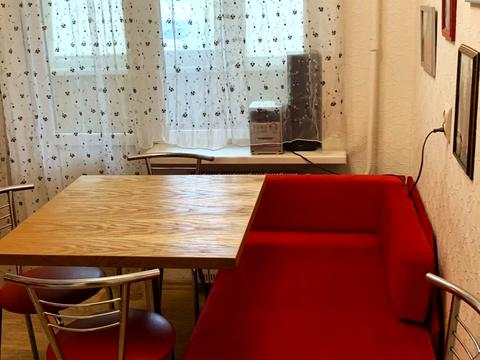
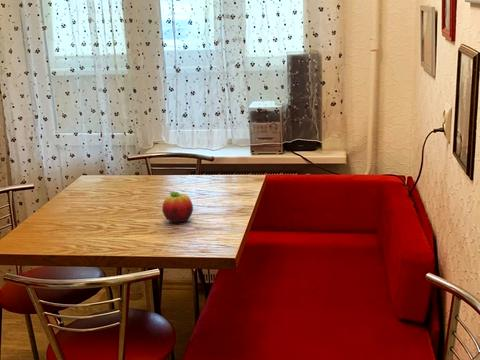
+ fruit [161,190,194,223]
